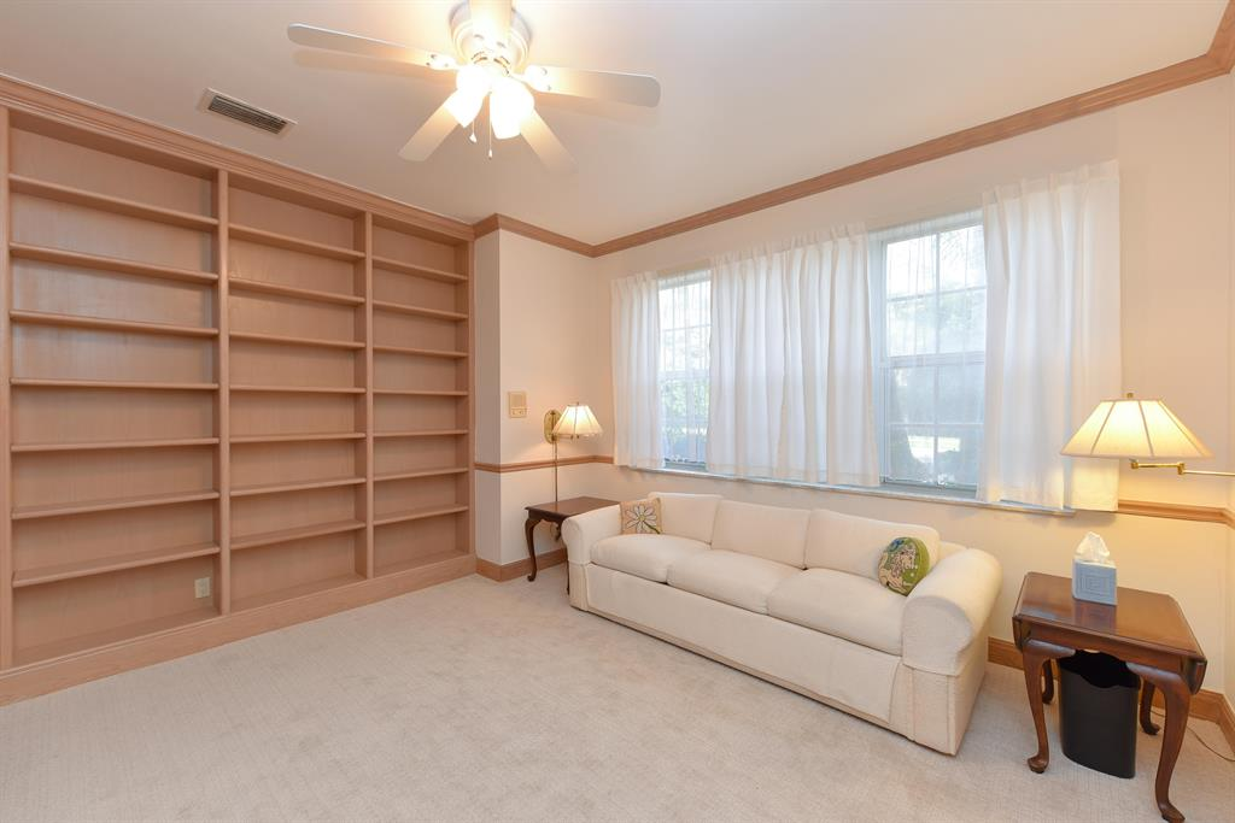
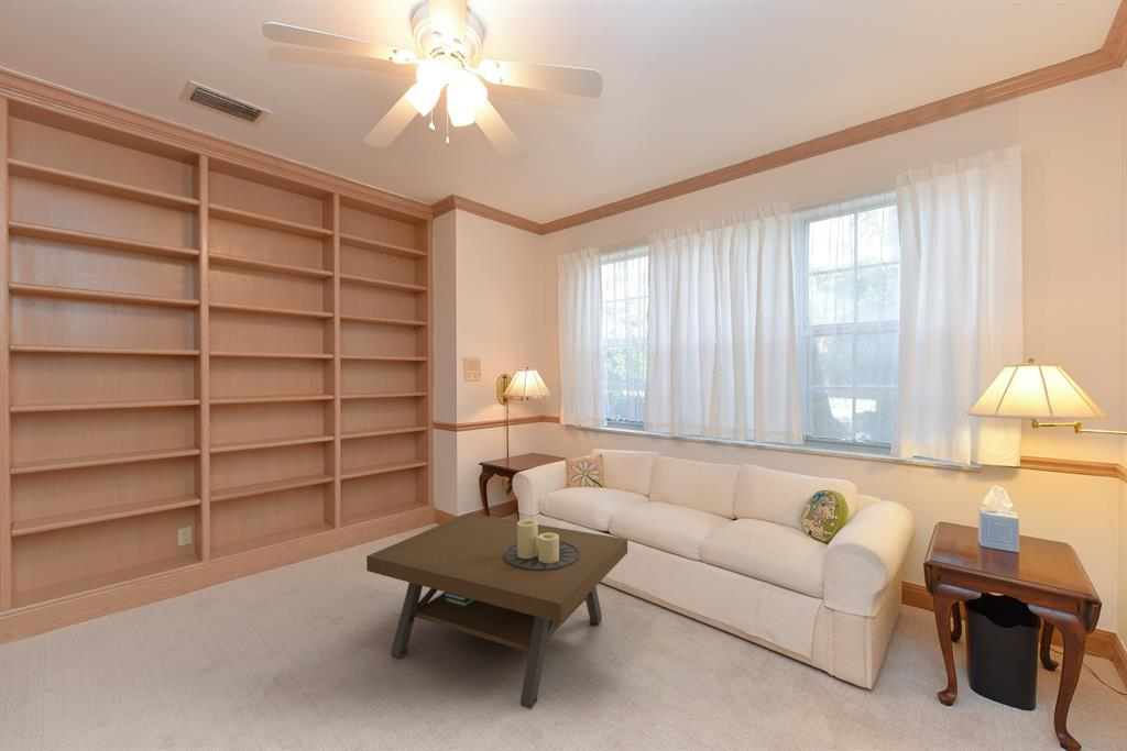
+ coffee table [365,512,628,710]
